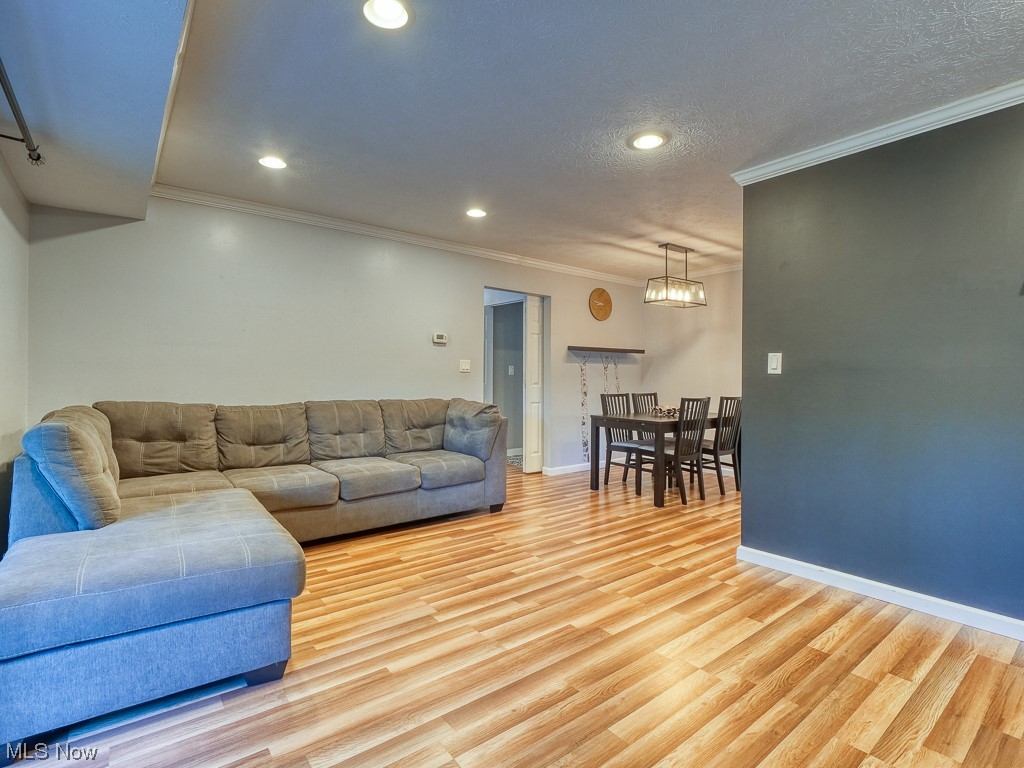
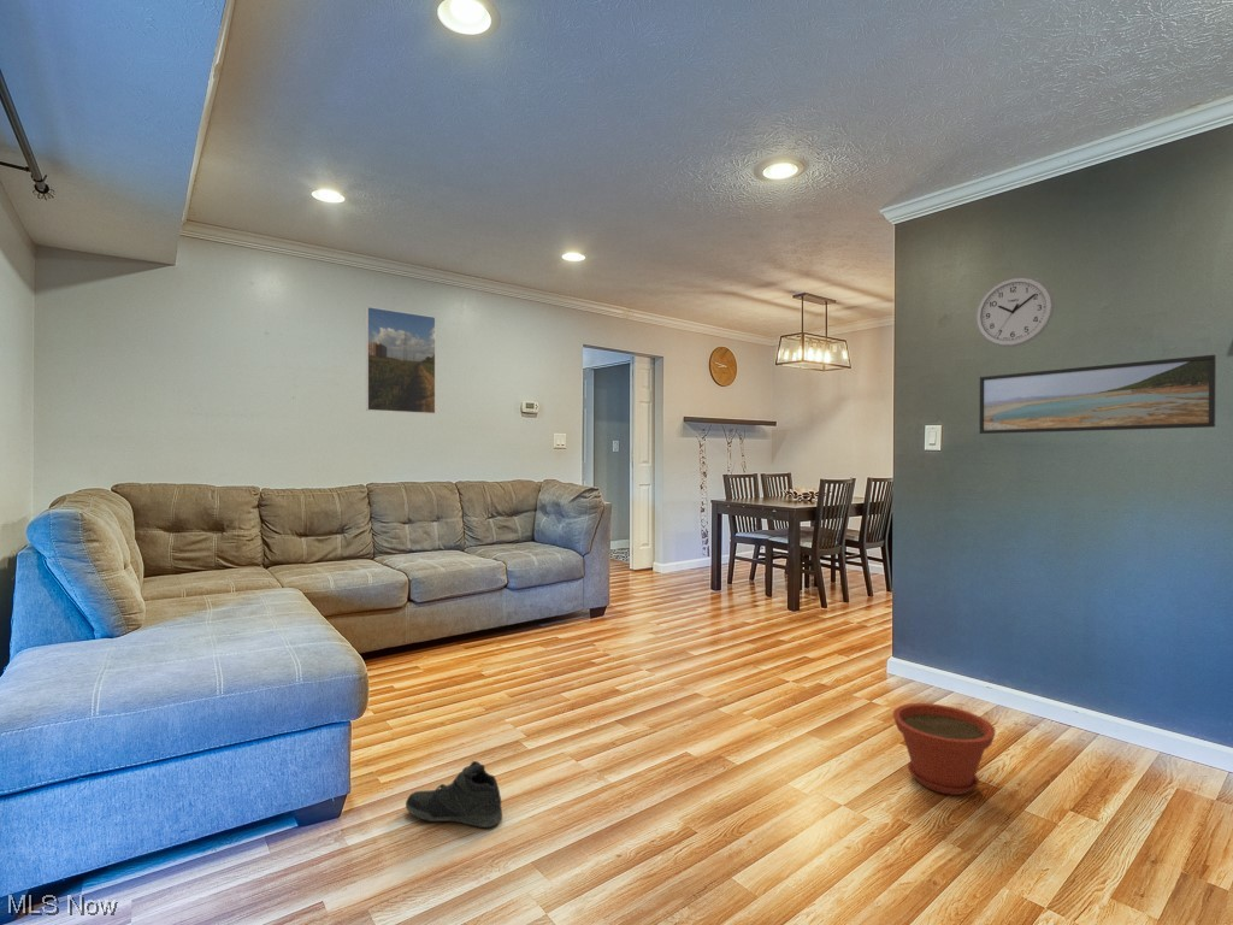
+ plant pot [892,702,996,796]
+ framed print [365,306,437,416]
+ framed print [978,354,1217,435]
+ wall clock [974,276,1056,348]
+ sneaker [405,760,503,829]
